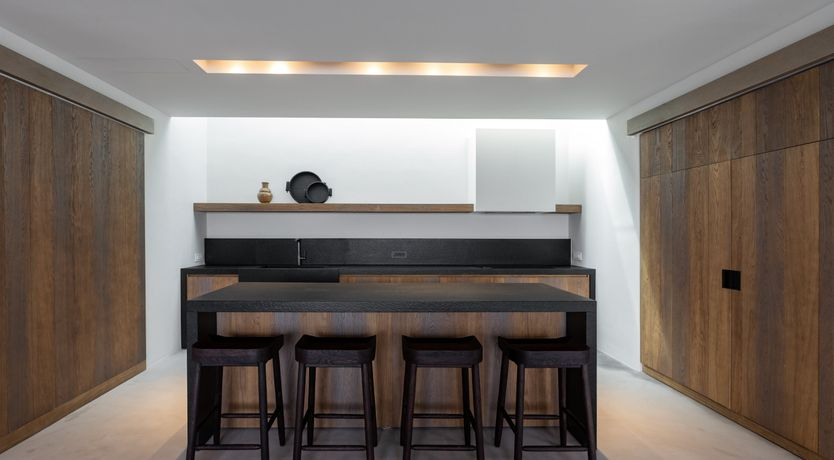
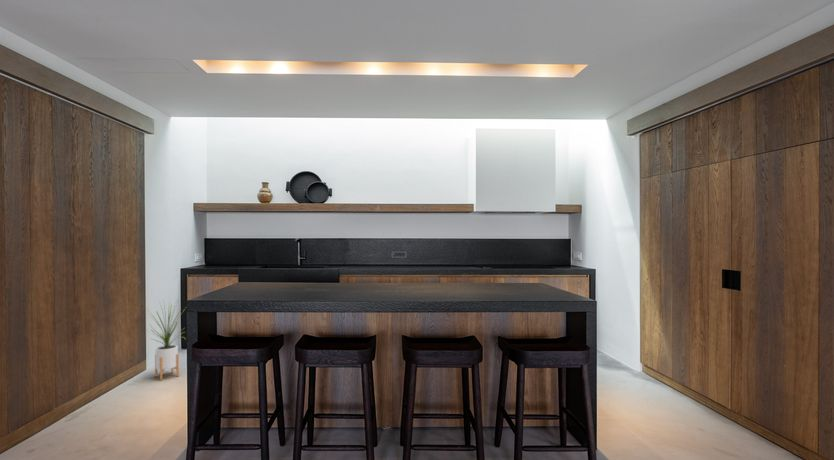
+ house plant [143,298,187,381]
